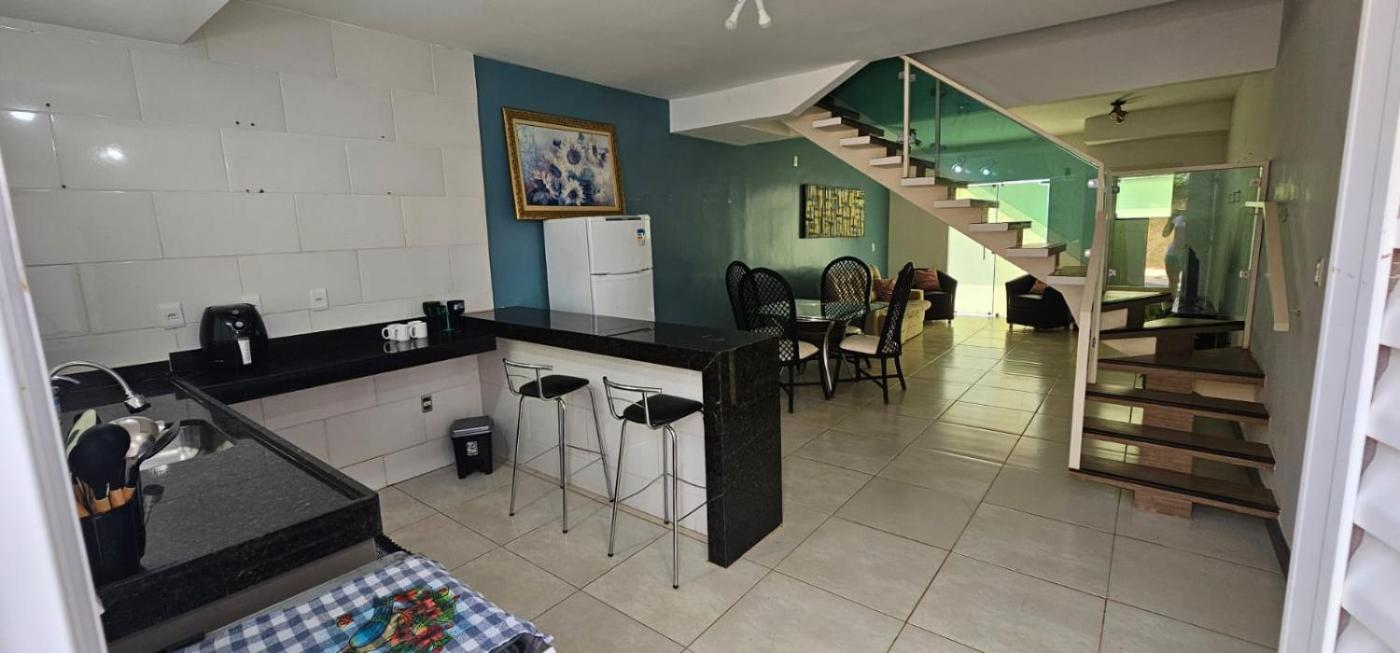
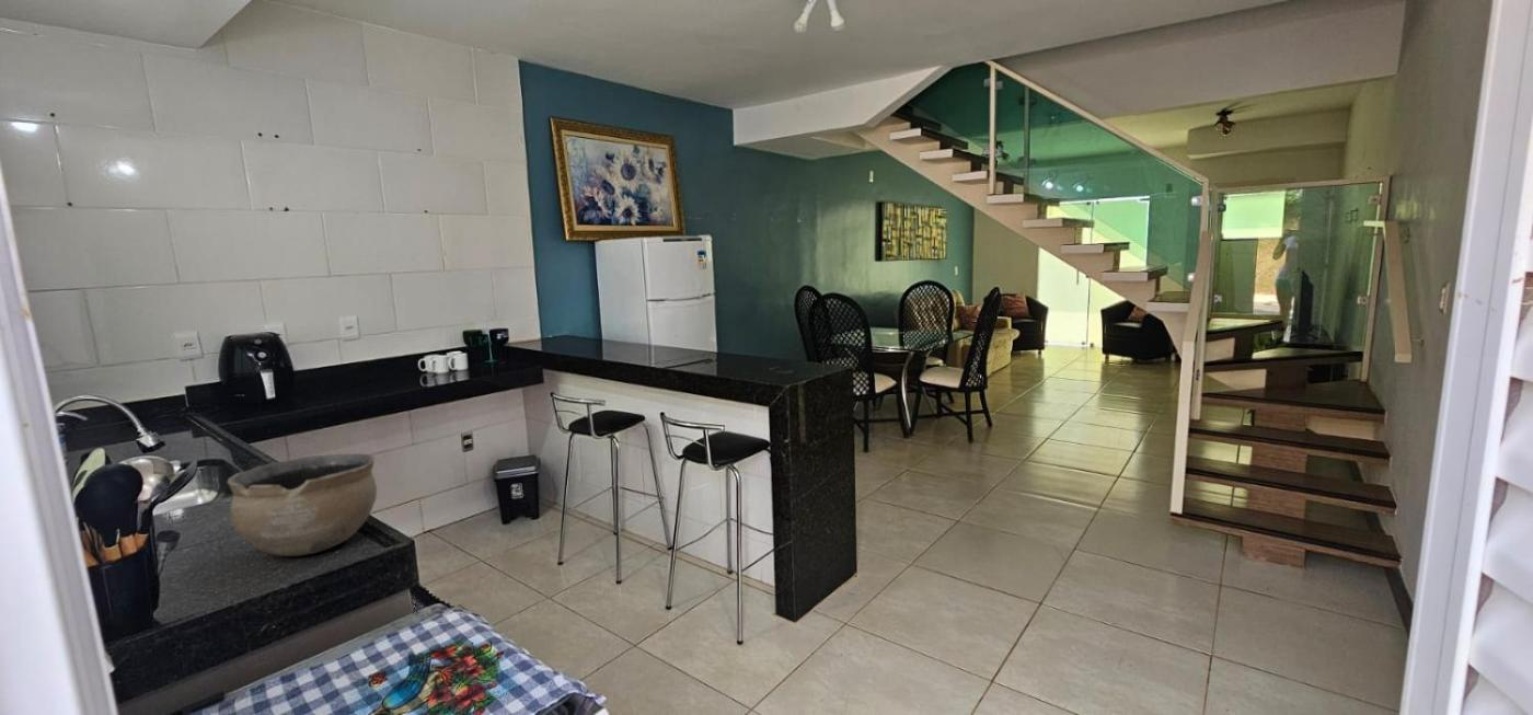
+ ceramic bowl [227,452,378,557]
